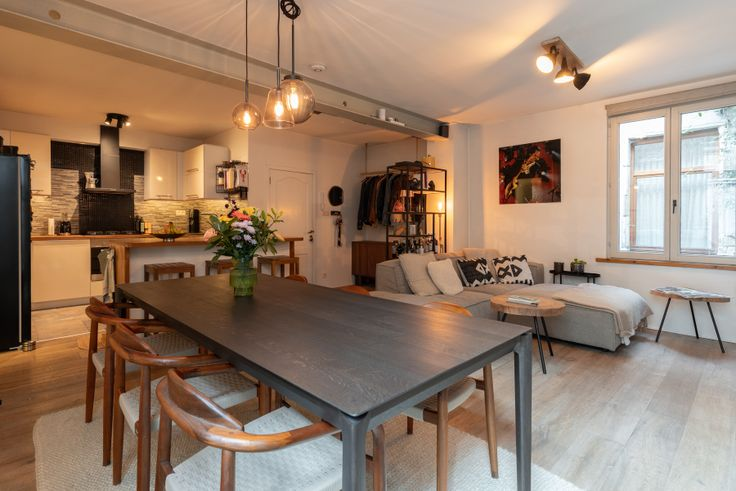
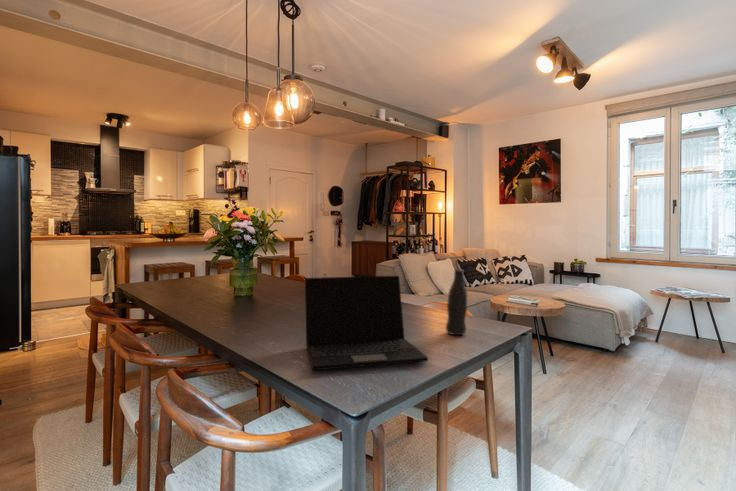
+ laptop [304,275,429,371]
+ bottle [445,268,468,336]
